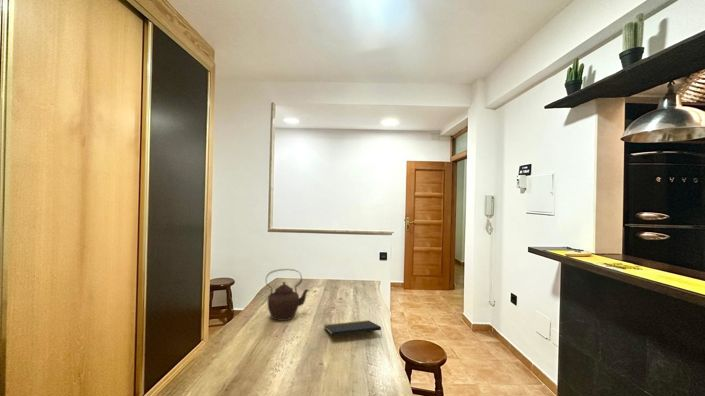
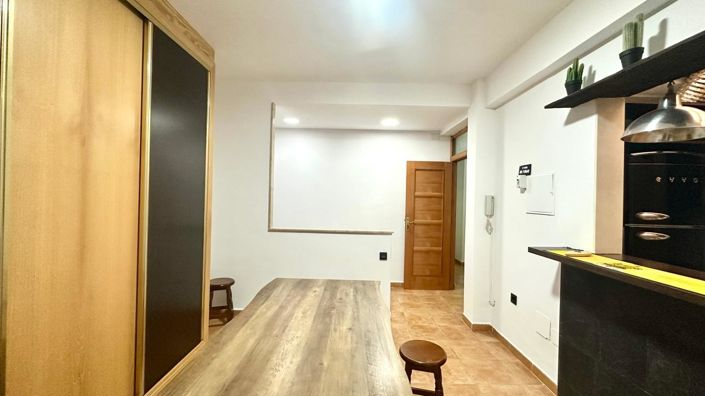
- teapot [265,268,311,322]
- notepad [323,320,383,337]
